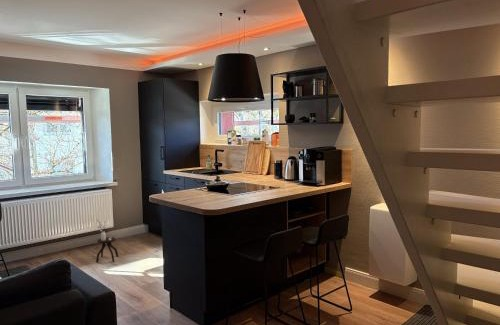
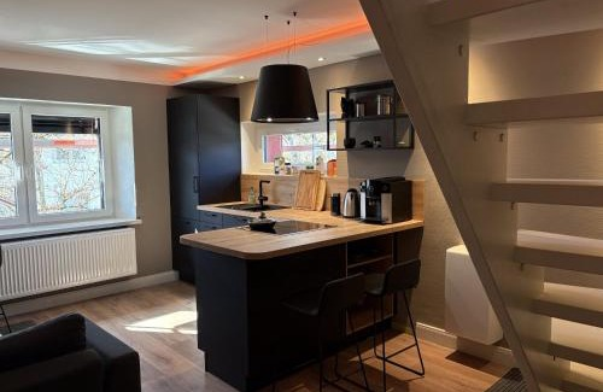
- side table [95,218,119,263]
